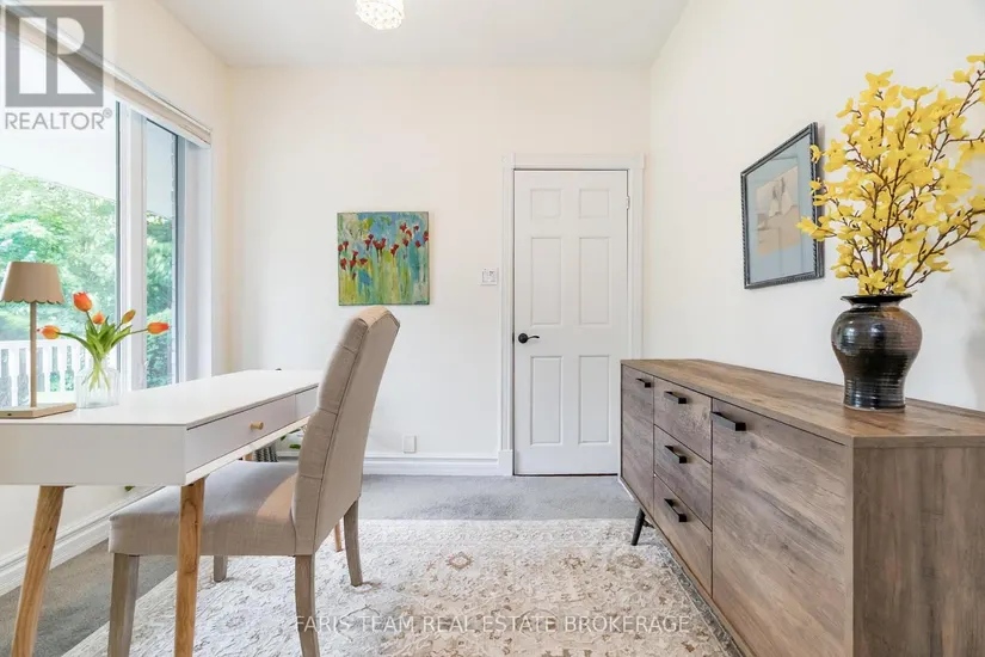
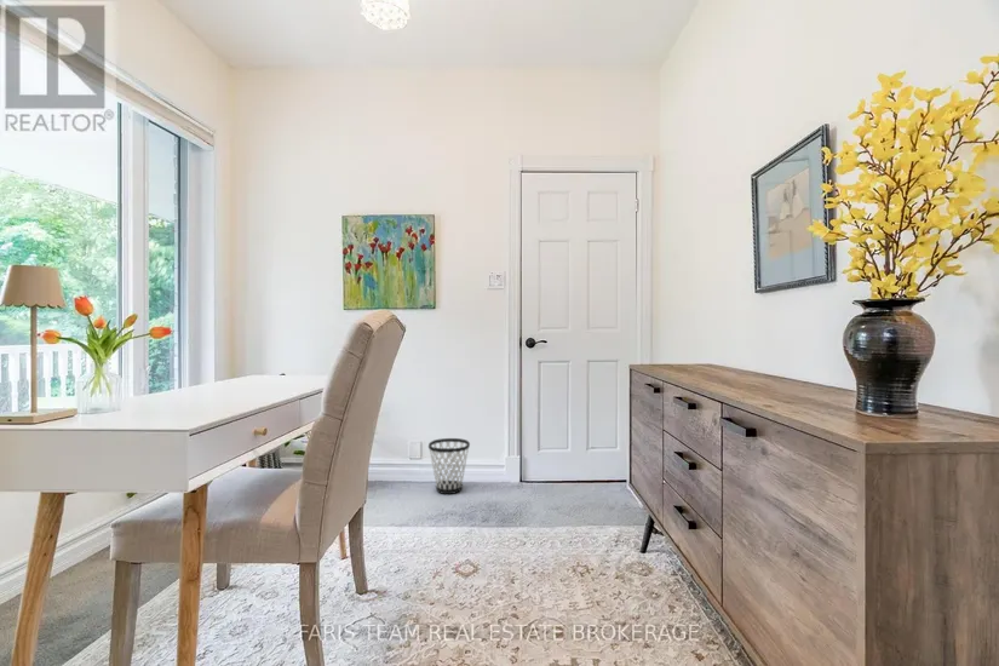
+ wastebasket [427,437,471,495]
